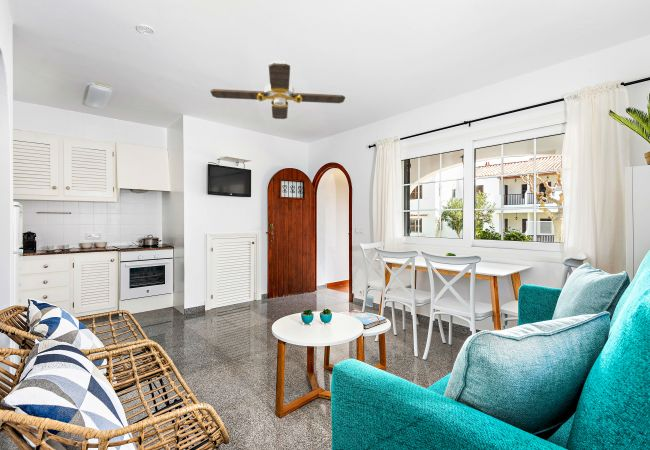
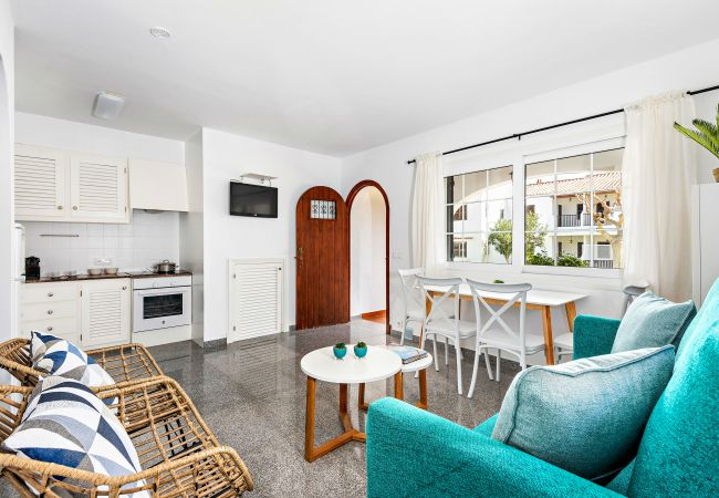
- ceiling fan [209,60,346,120]
